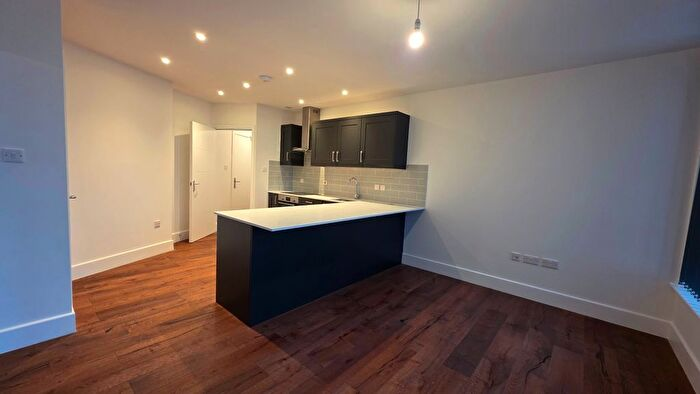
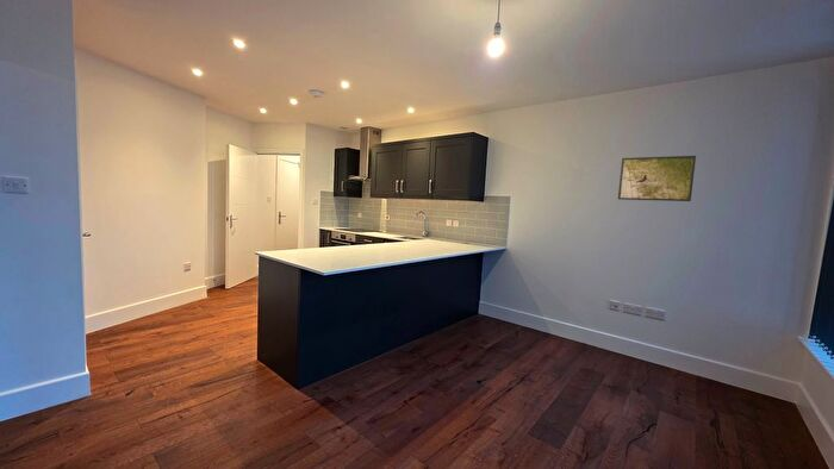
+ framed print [617,155,697,202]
